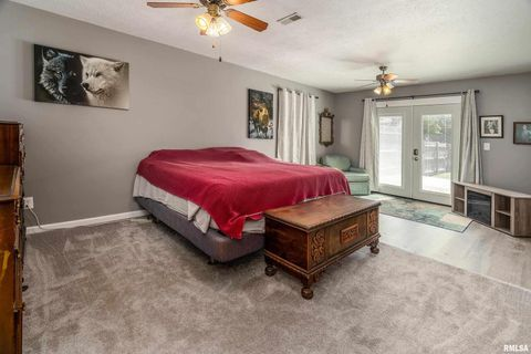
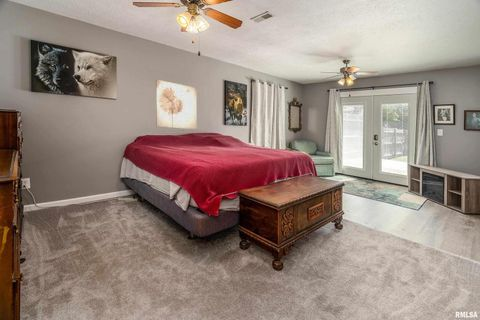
+ wall art [155,79,198,130]
